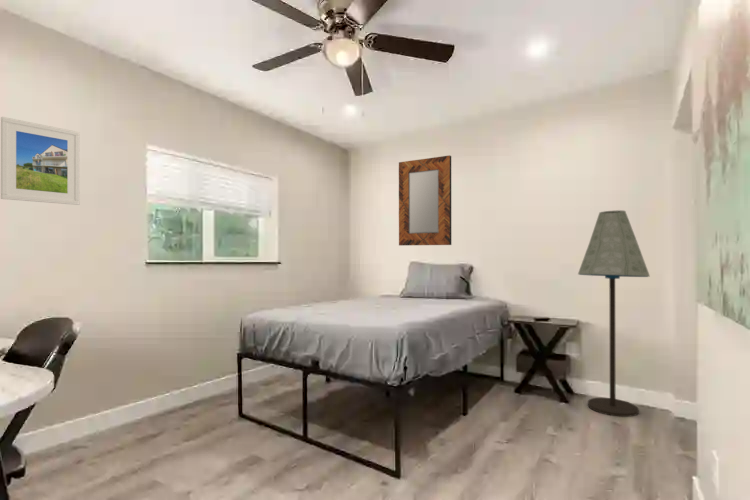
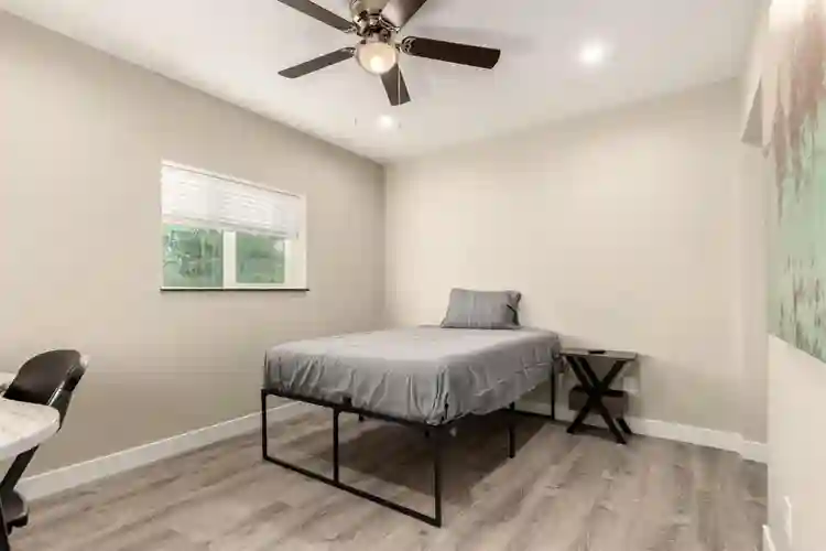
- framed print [0,116,81,206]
- home mirror [398,154,452,246]
- floor lamp [577,209,651,418]
